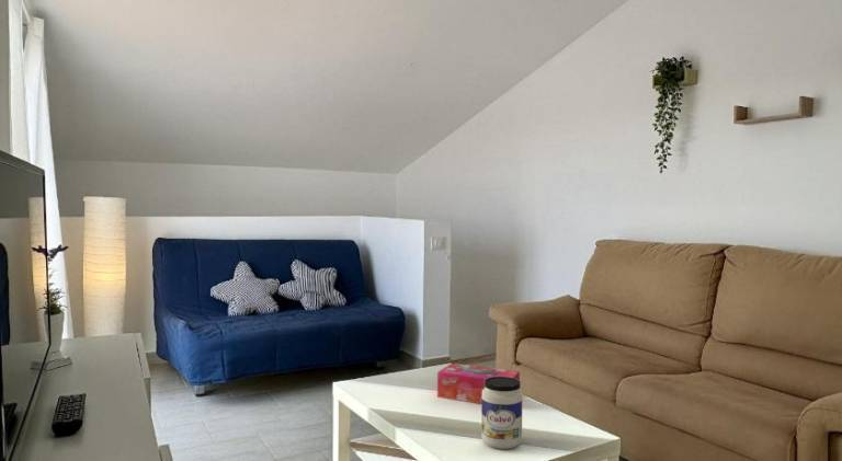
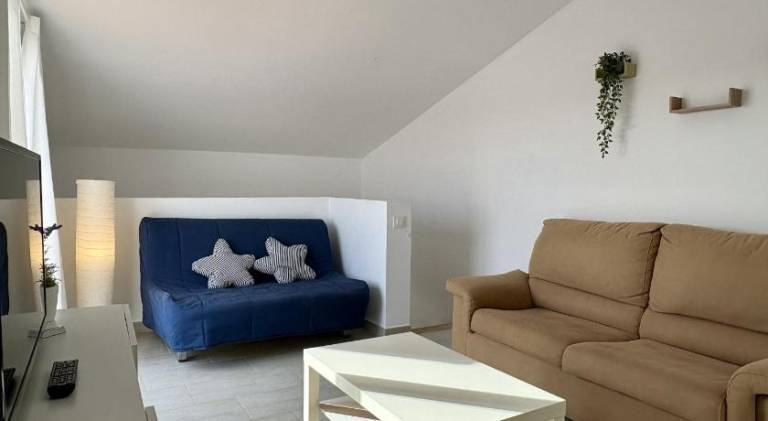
- tissue box [436,362,521,404]
- jar [480,377,523,450]
